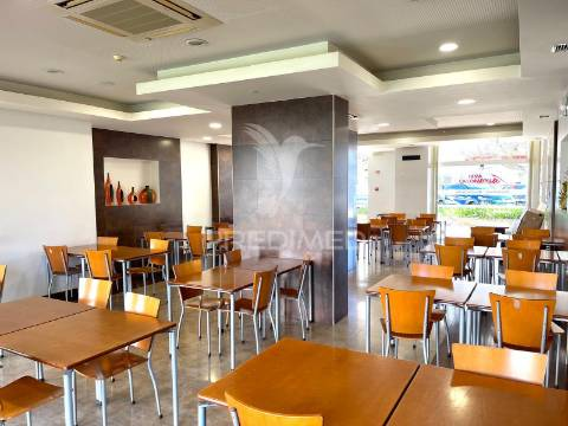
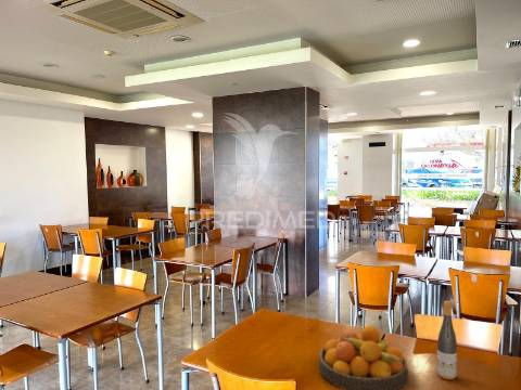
+ wine bottle [436,300,458,381]
+ fruit bowl [318,324,409,390]
